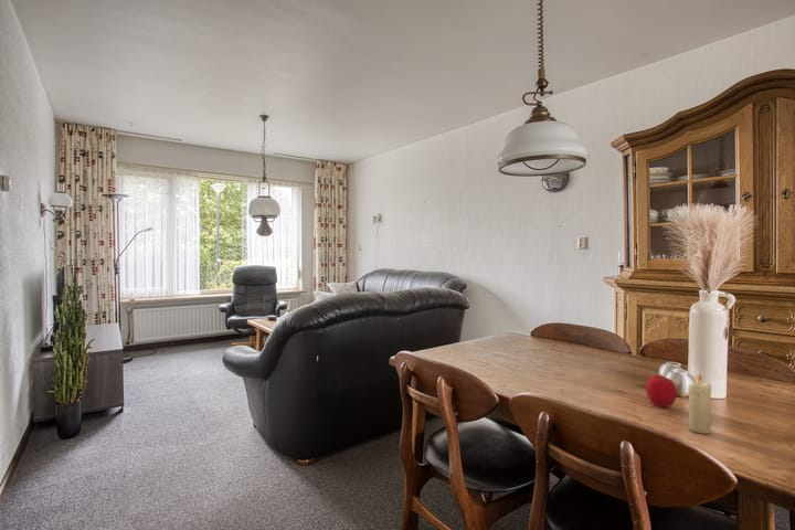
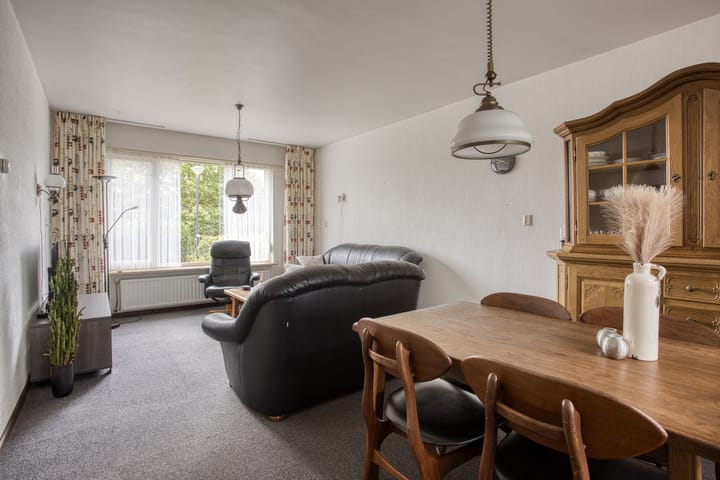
- candle [688,373,712,435]
- fruit [645,373,678,409]
